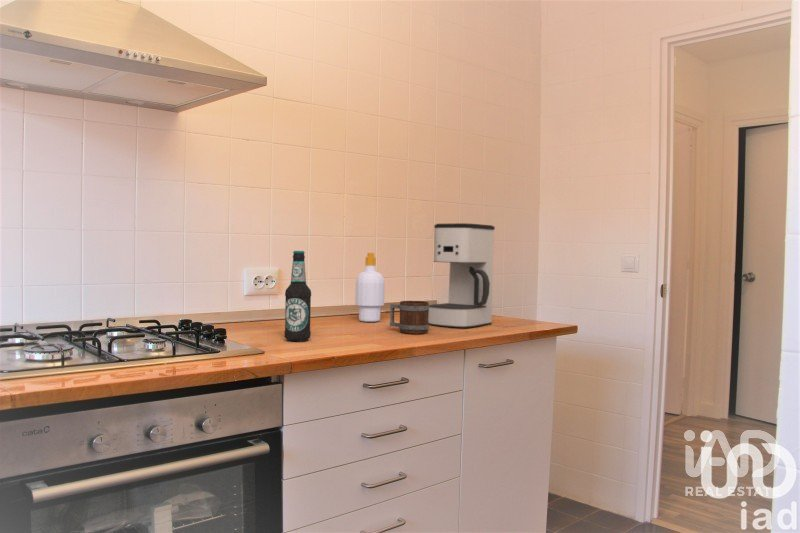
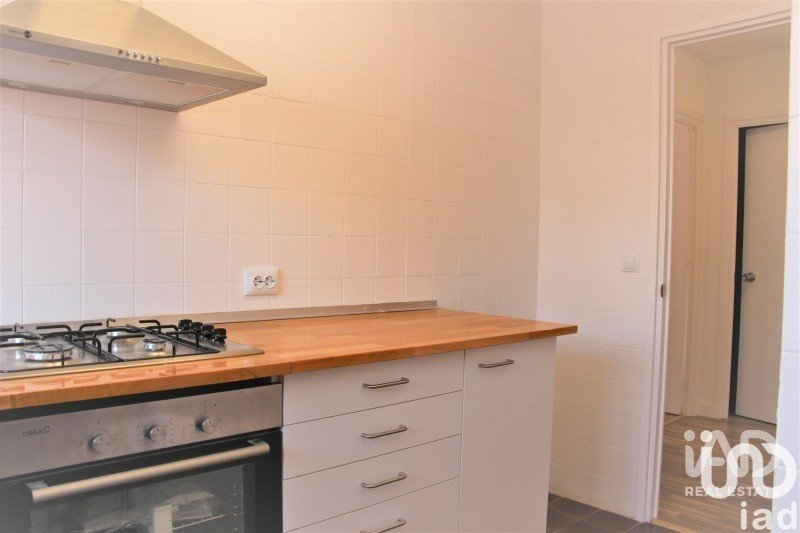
- coffee maker [428,222,496,329]
- bottle [284,250,312,342]
- soap bottle [354,252,386,323]
- mug [389,300,430,335]
